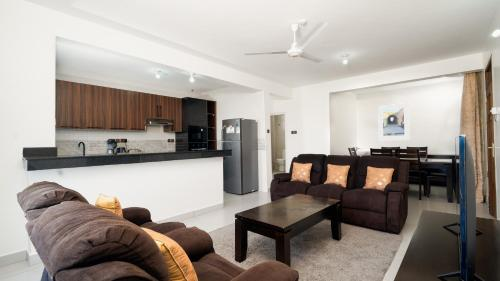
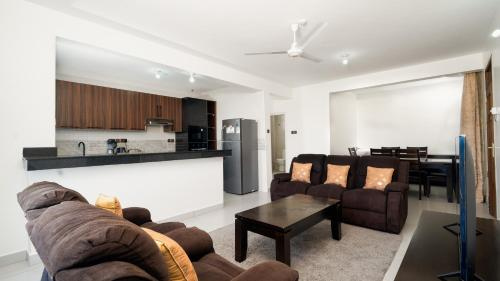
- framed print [377,102,411,141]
